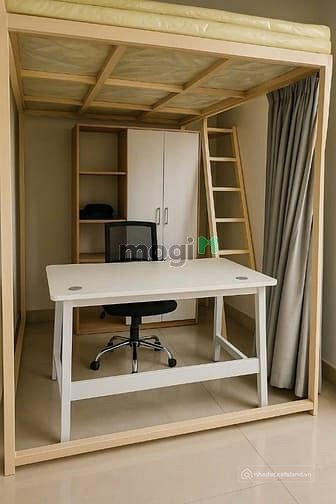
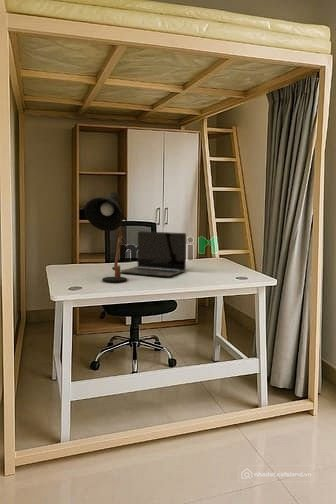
+ desk lamp [84,191,128,284]
+ laptop [120,230,187,277]
